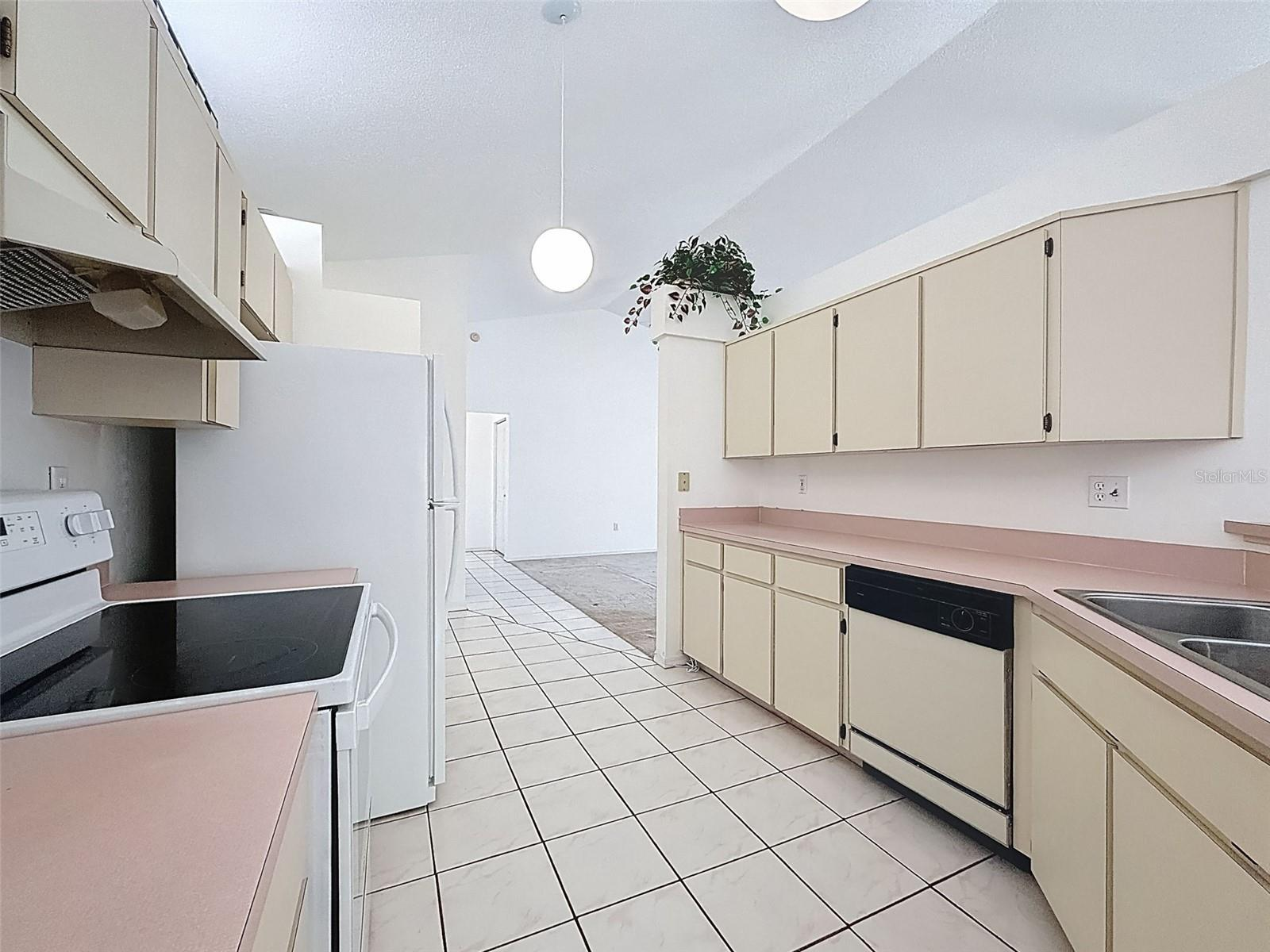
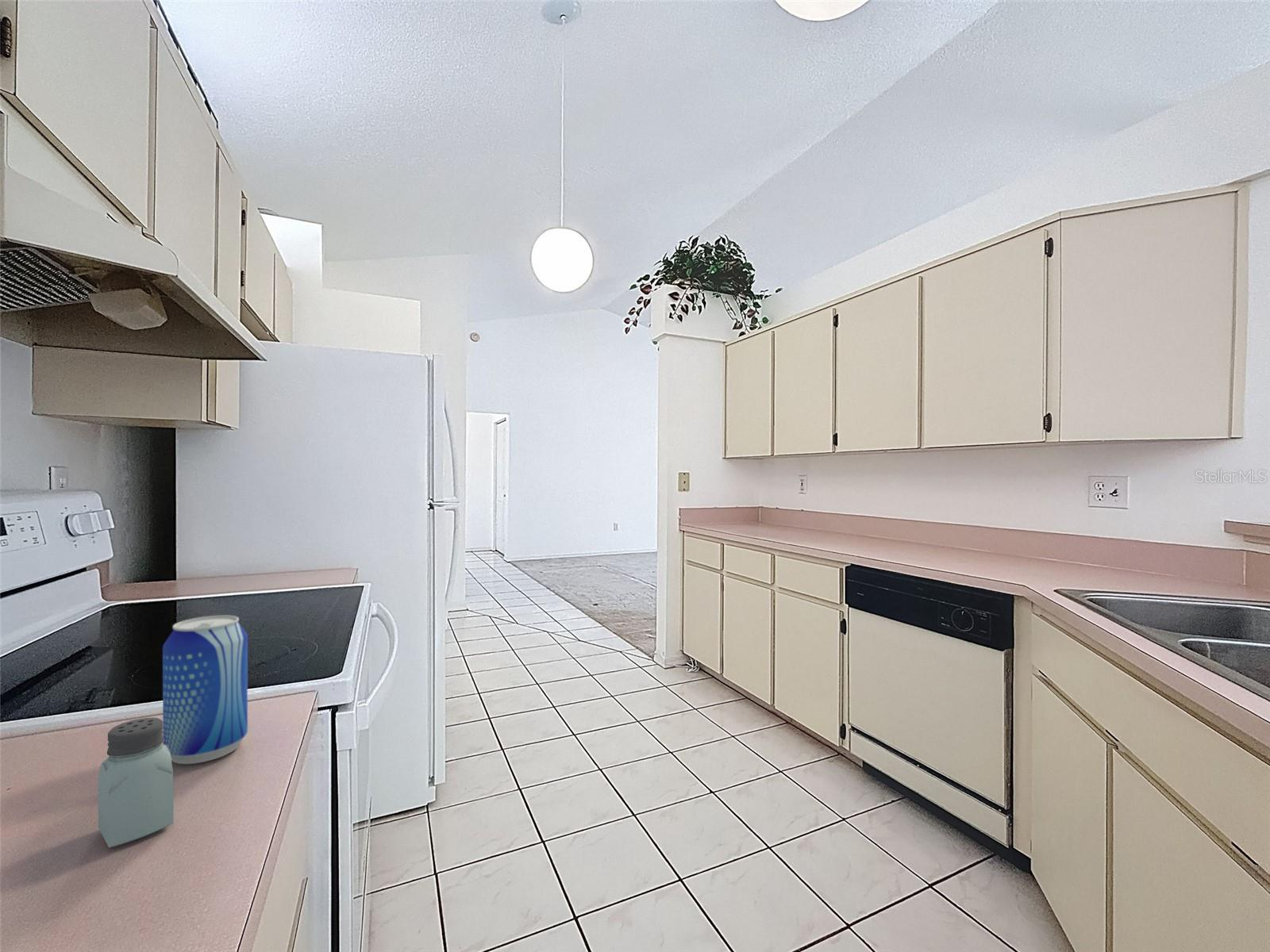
+ saltshaker [98,717,174,848]
+ beer can [162,615,248,765]
